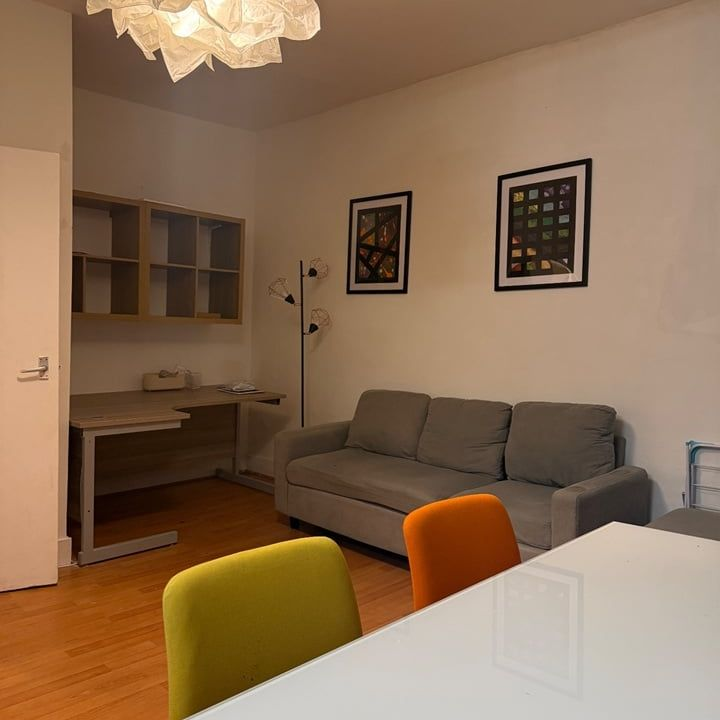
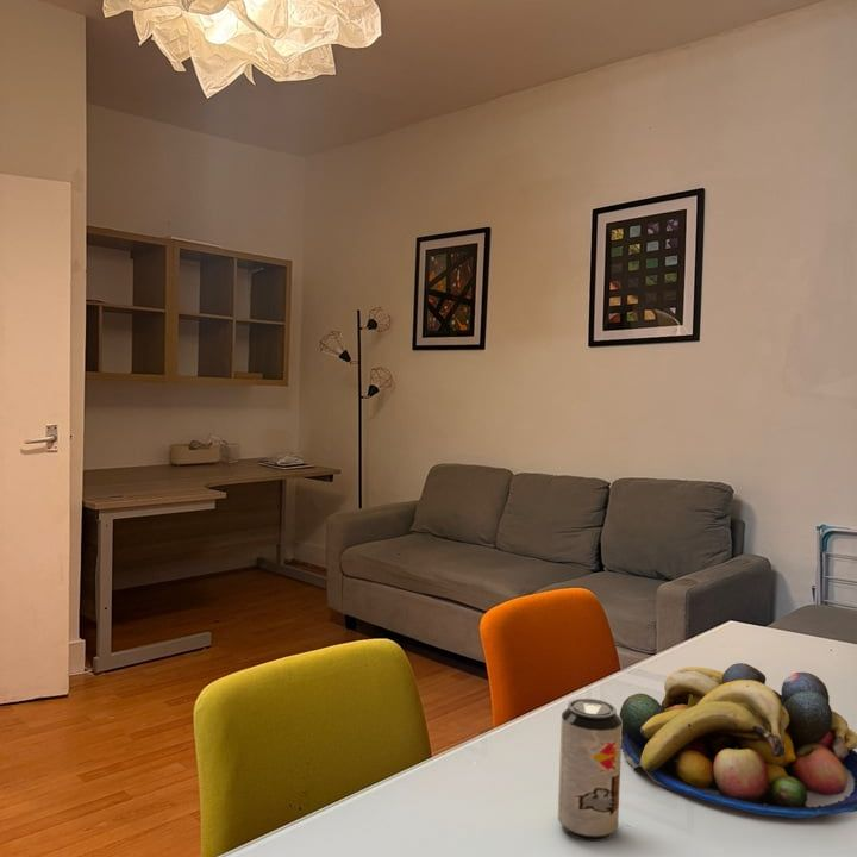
+ beverage can [557,698,623,843]
+ fruit bowl [618,662,857,819]
